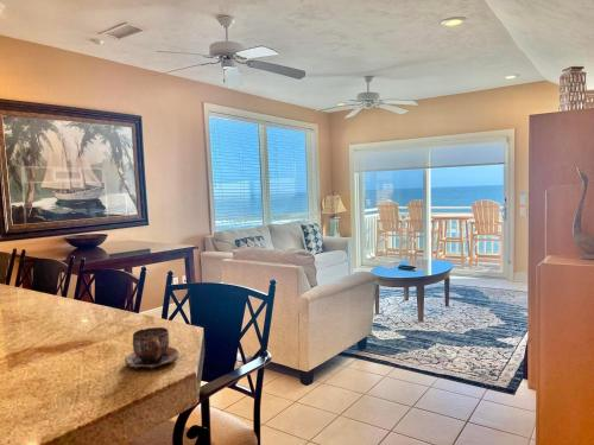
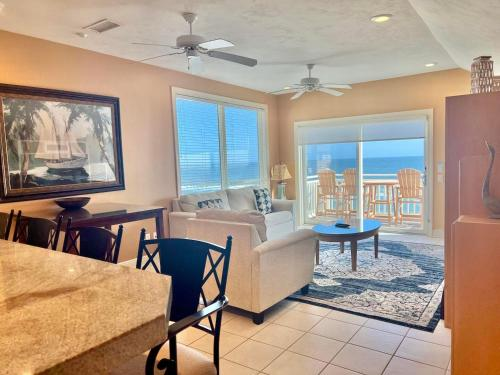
- cup [124,326,179,369]
